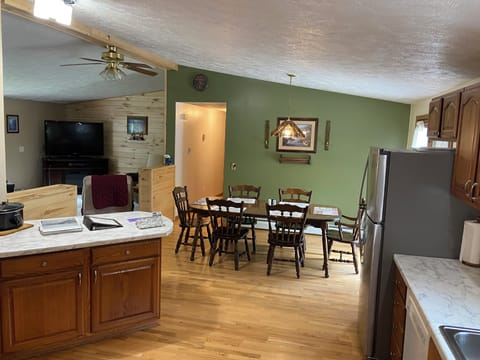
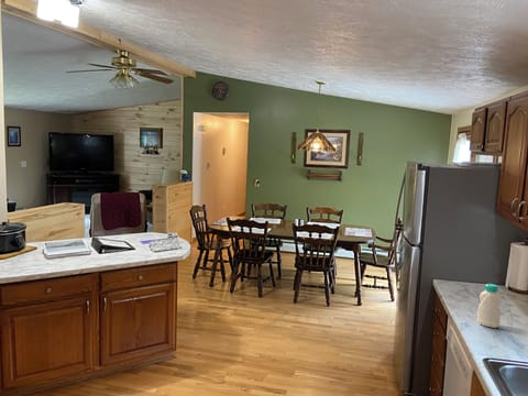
+ bottle [476,283,503,329]
